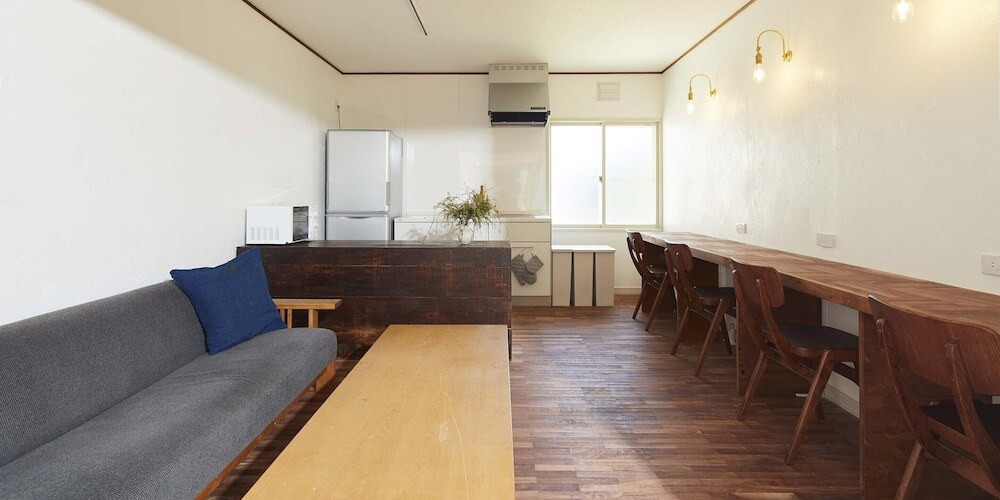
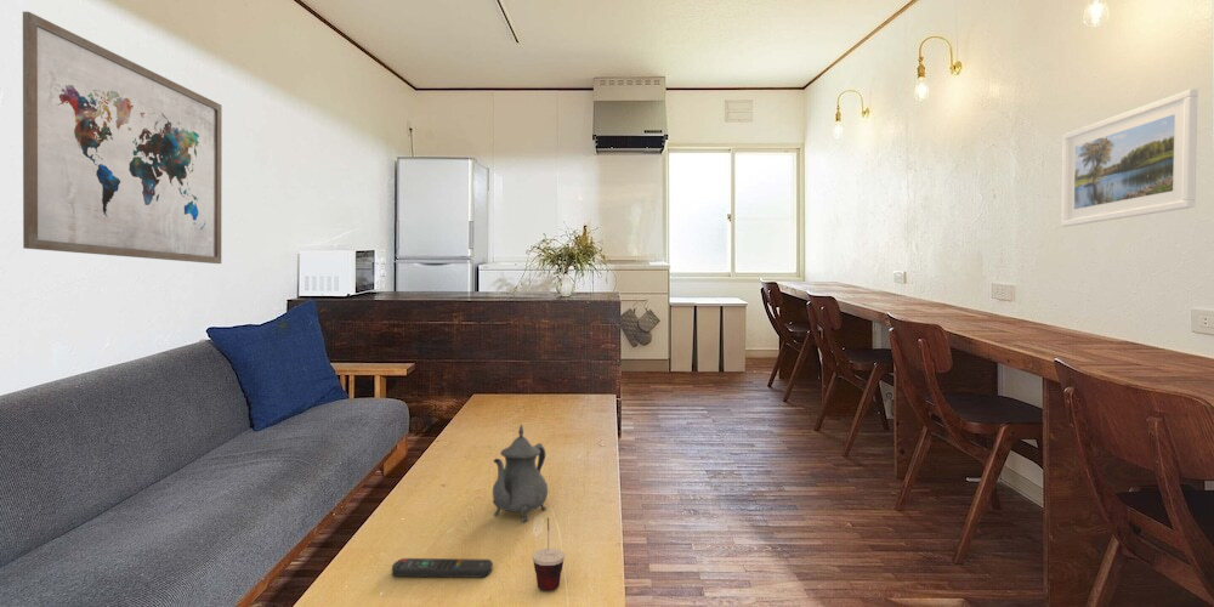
+ wall art [22,11,223,265]
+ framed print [1060,87,1198,228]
+ cup [532,516,566,592]
+ teapot [492,424,549,522]
+ remote control [391,557,493,579]
